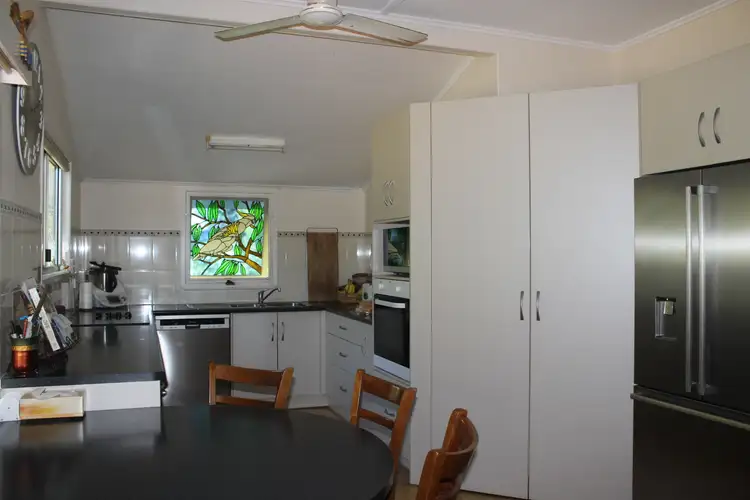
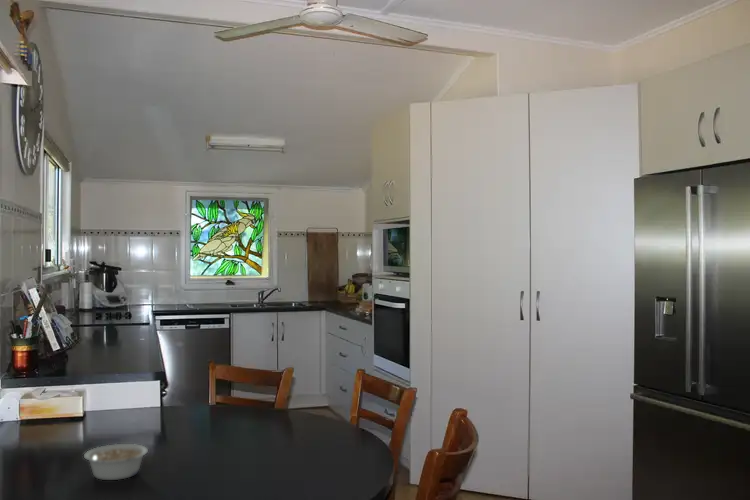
+ legume [83,443,149,481]
